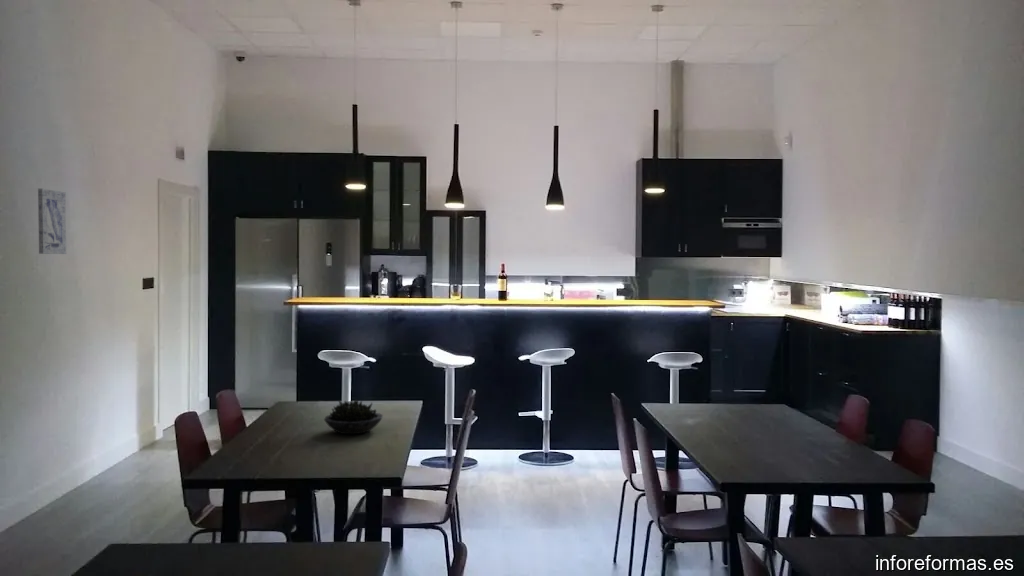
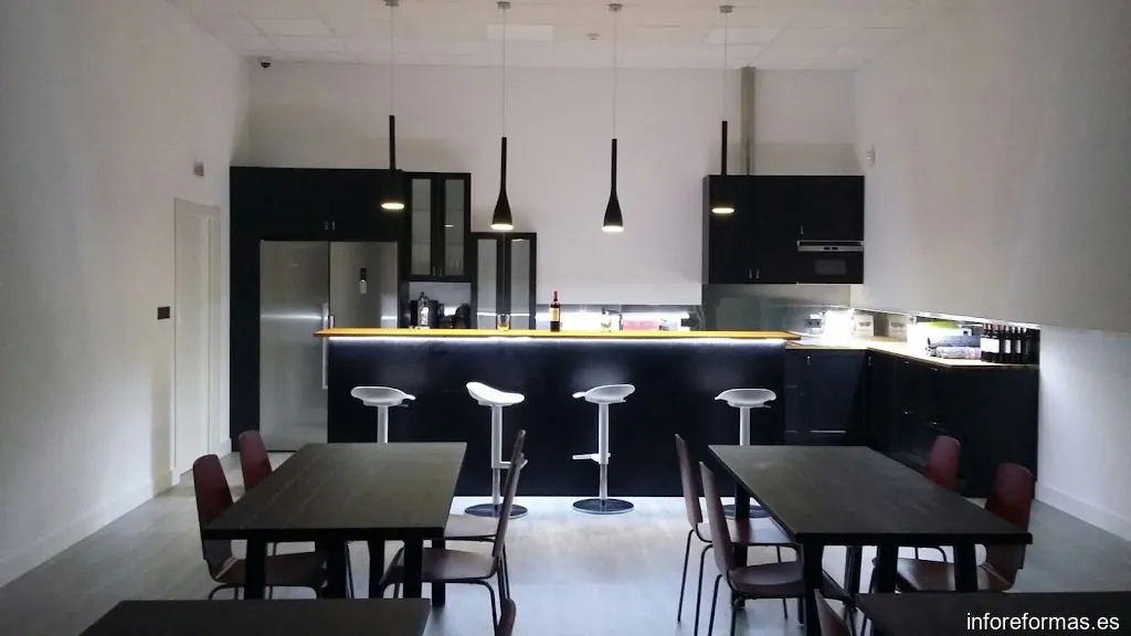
- wall art [37,188,67,255]
- succulent plant [323,398,384,435]
